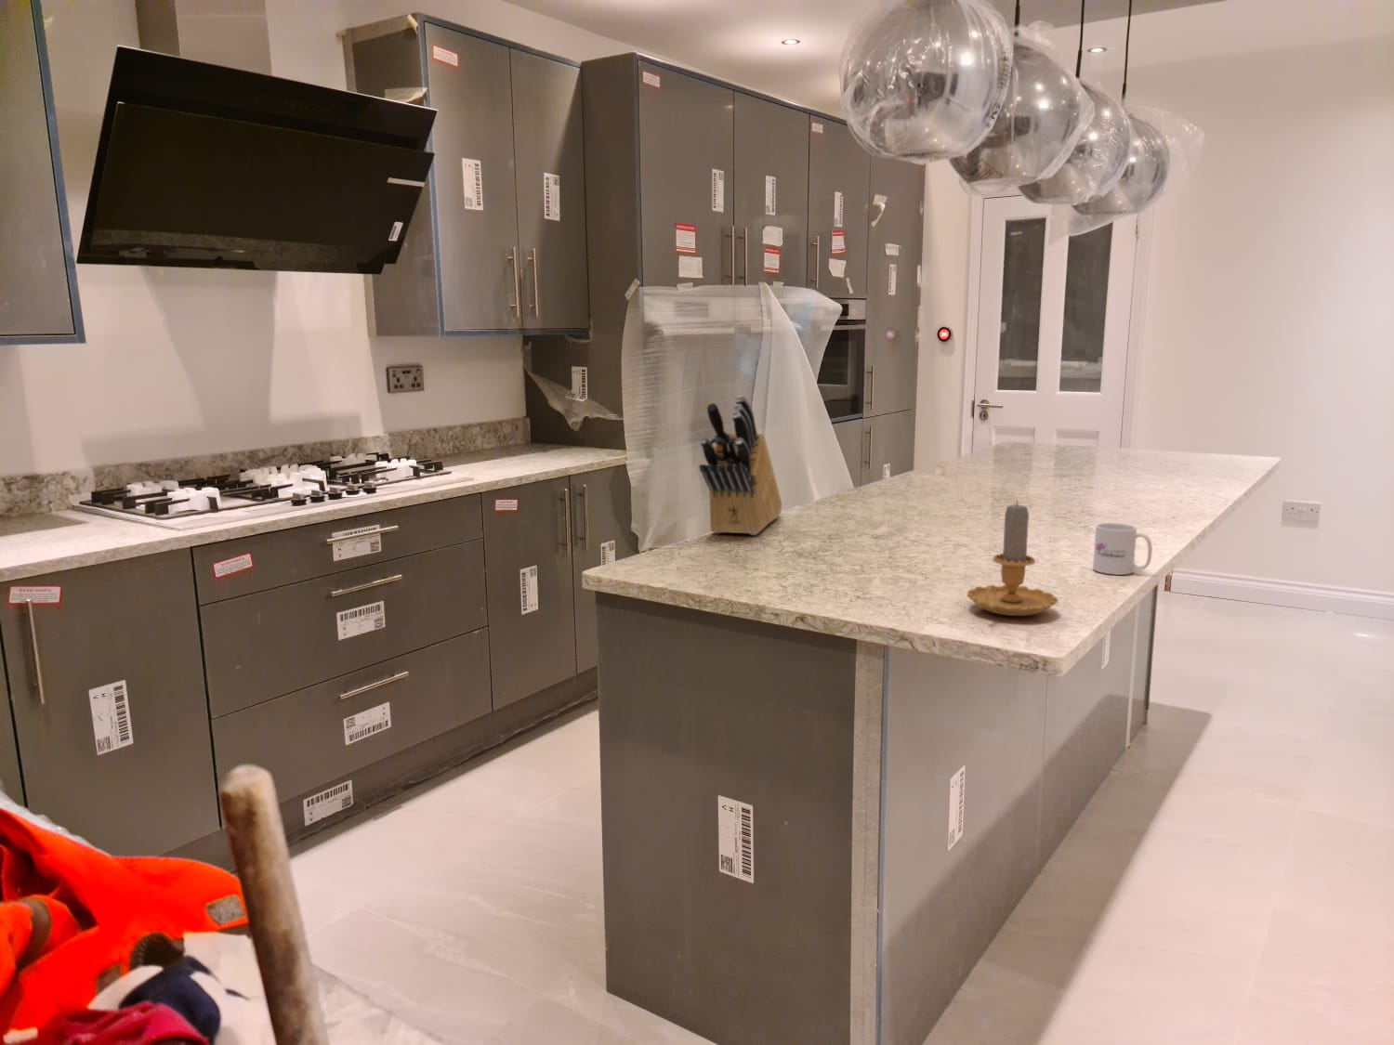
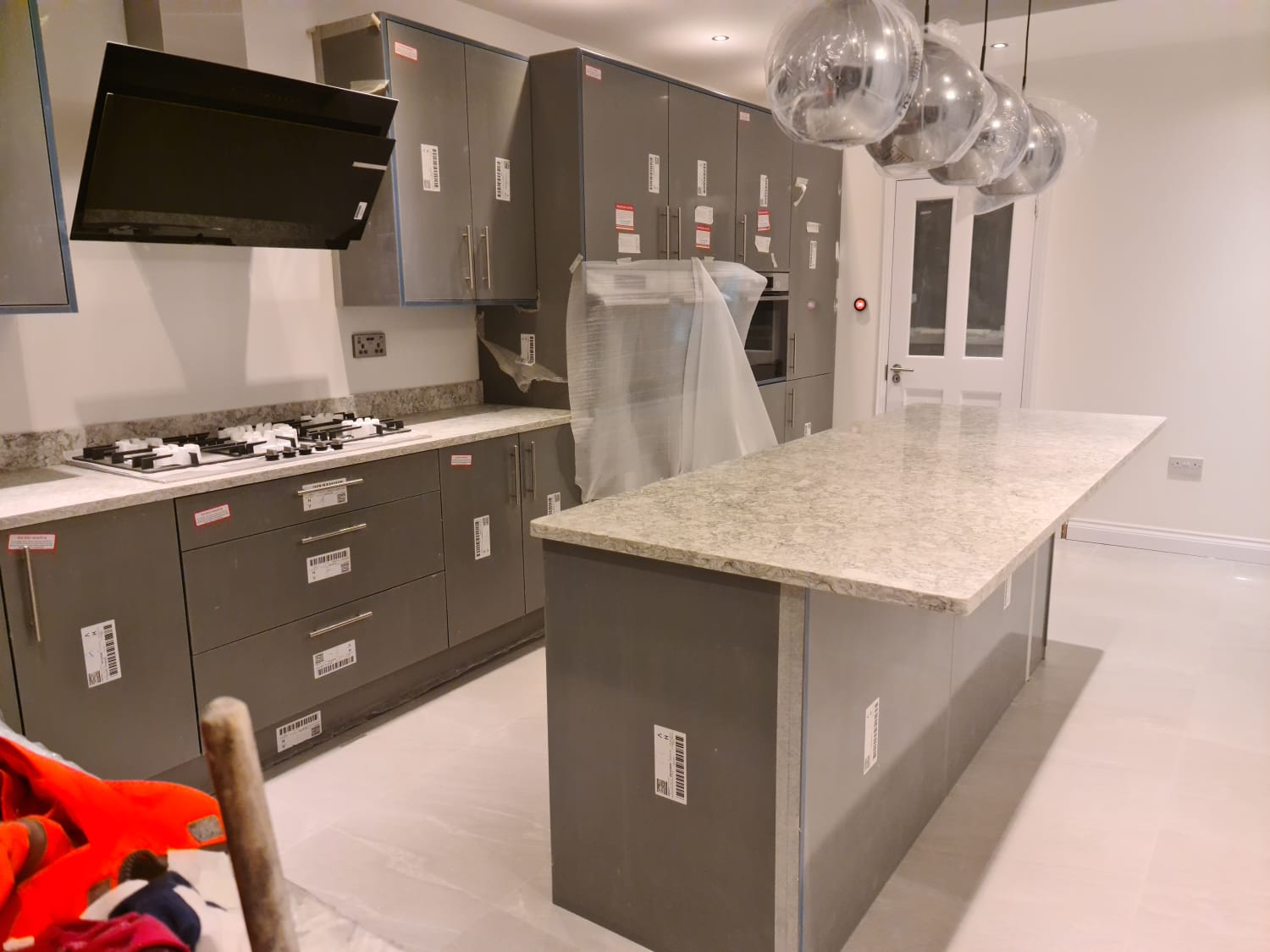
- mug [1092,522,1154,576]
- knife block [698,395,783,536]
- candle [966,498,1058,617]
